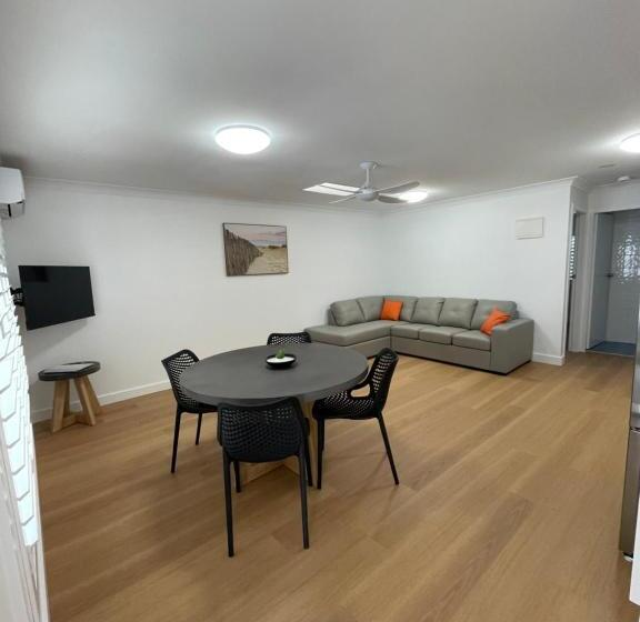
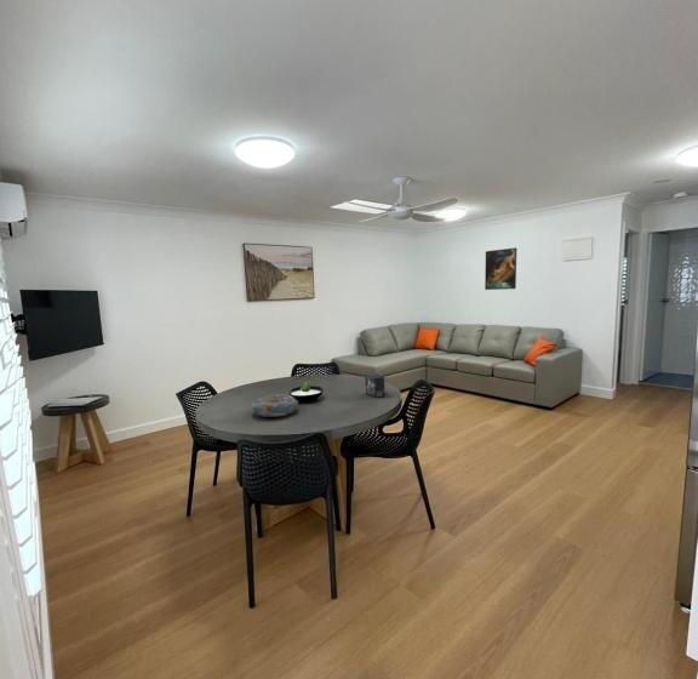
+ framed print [484,246,517,291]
+ small box [364,372,387,399]
+ decorative bowl [251,393,299,418]
